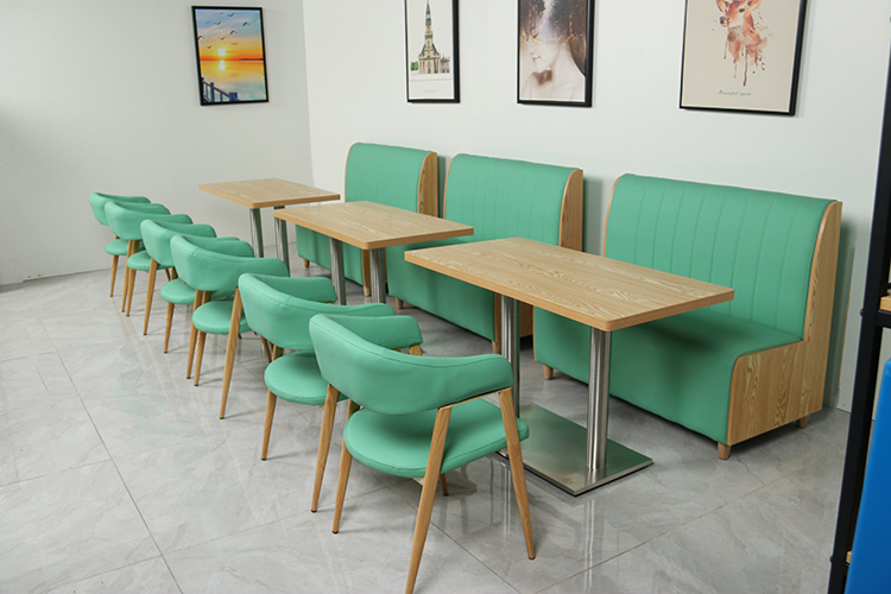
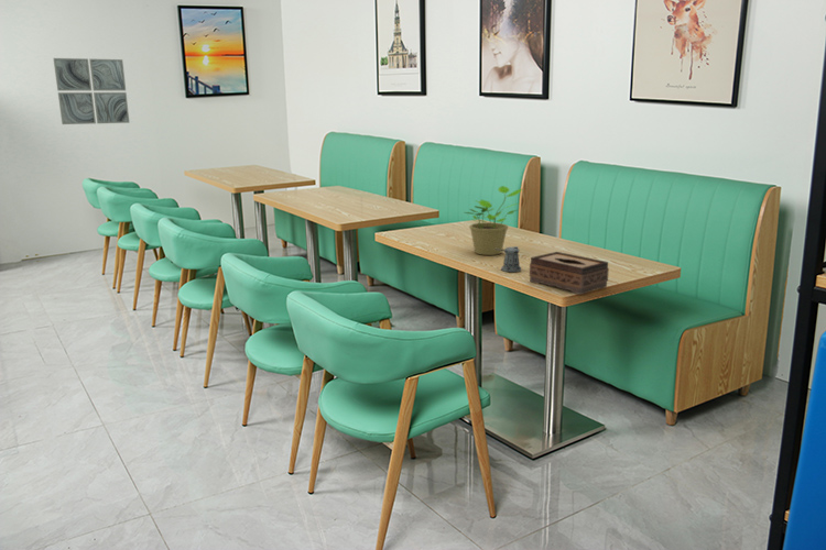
+ wall art [52,57,131,125]
+ pepper shaker [494,245,522,273]
+ potted plant [463,185,523,256]
+ tissue box [529,251,610,296]
